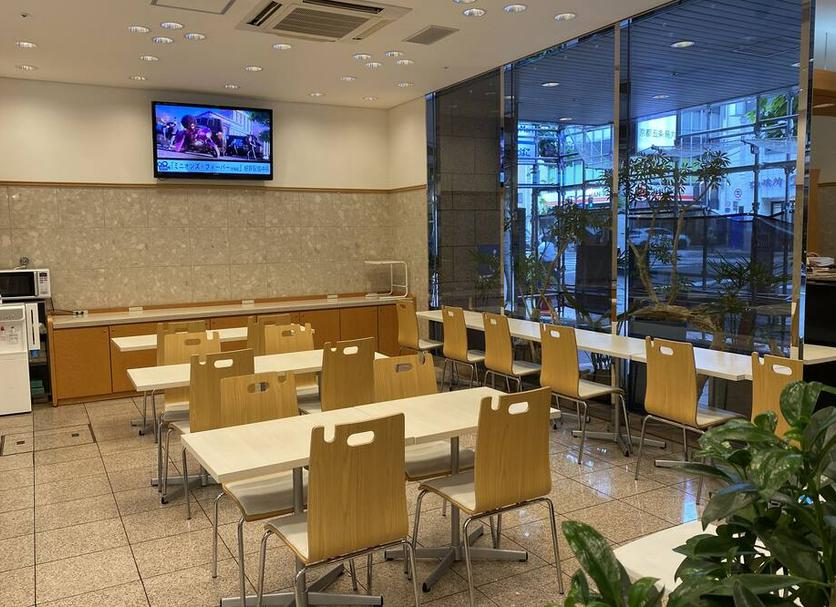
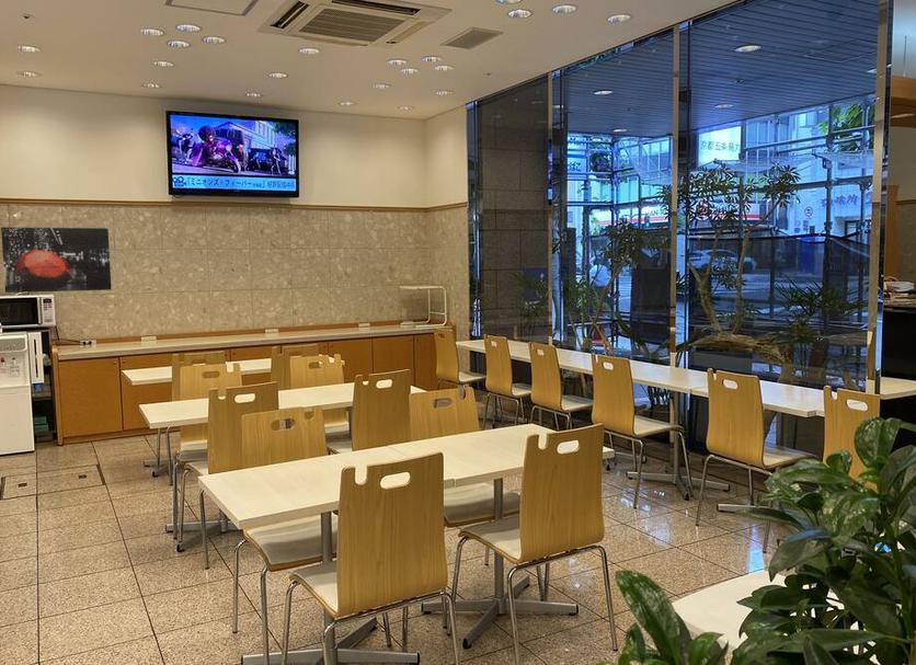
+ wall art [0,226,112,294]
